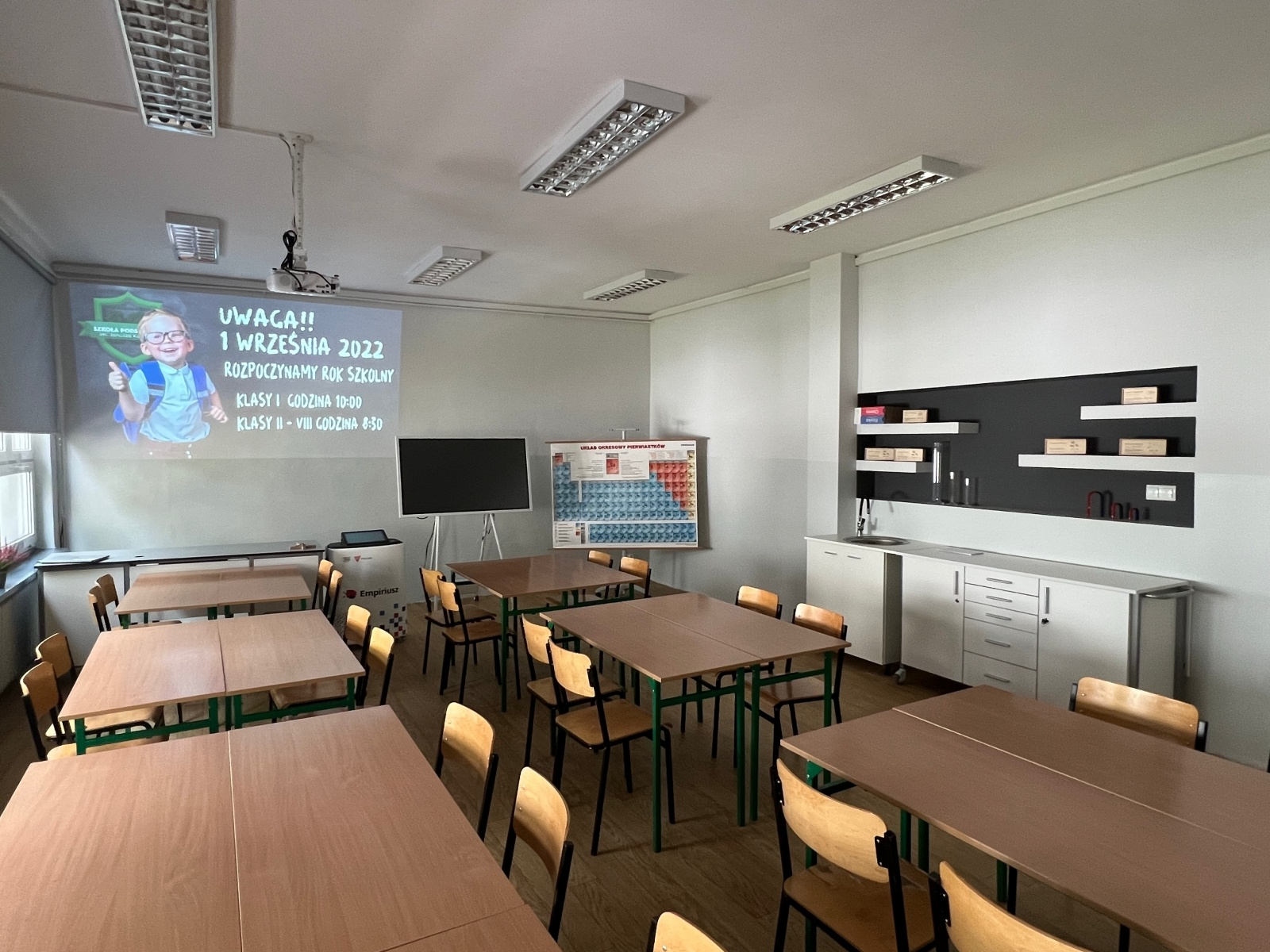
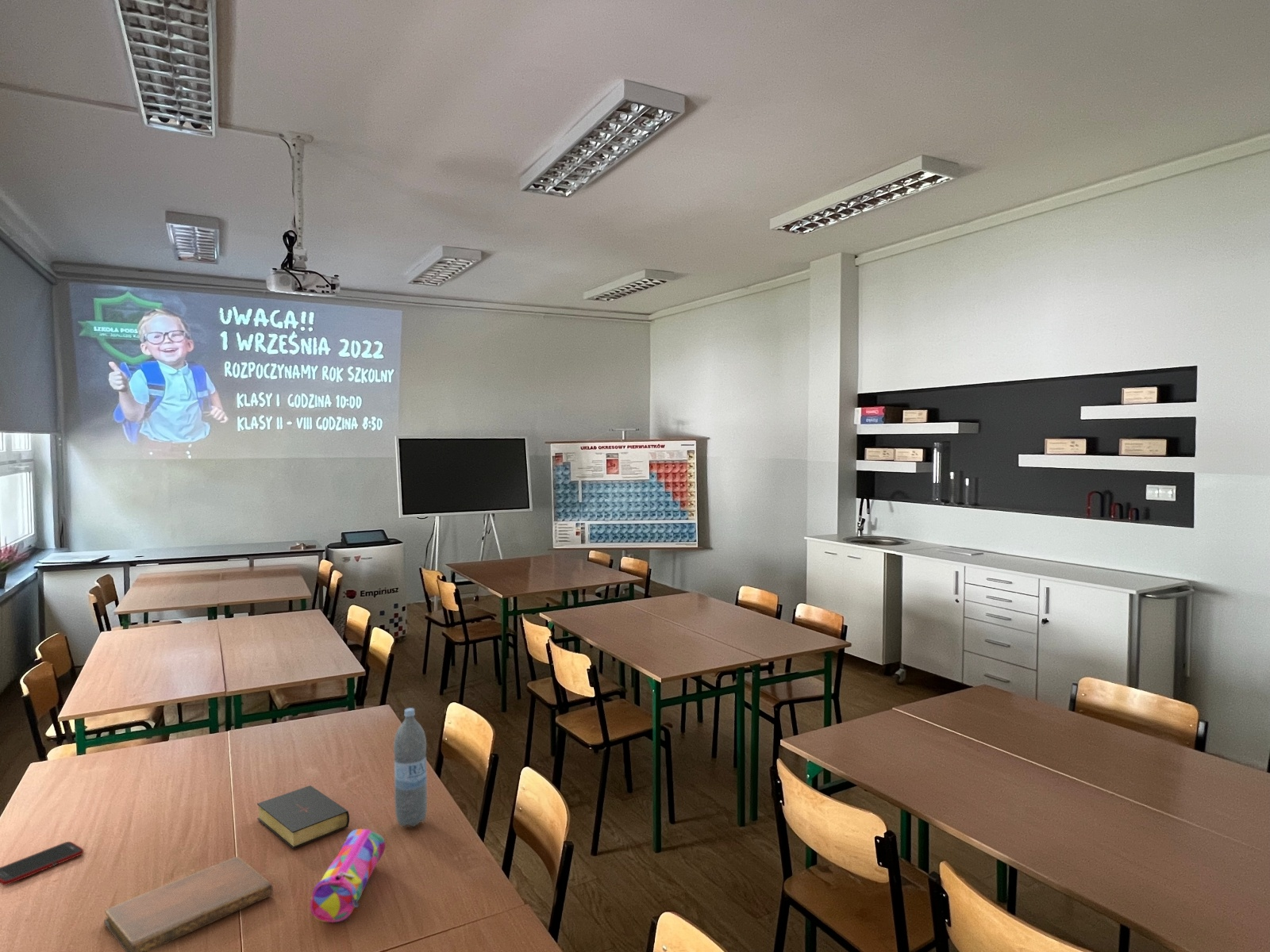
+ water bottle [393,707,428,827]
+ notebook [103,856,274,952]
+ bible [256,785,350,850]
+ cell phone [0,841,84,886]
+ pencil case [310,828,386,923]
